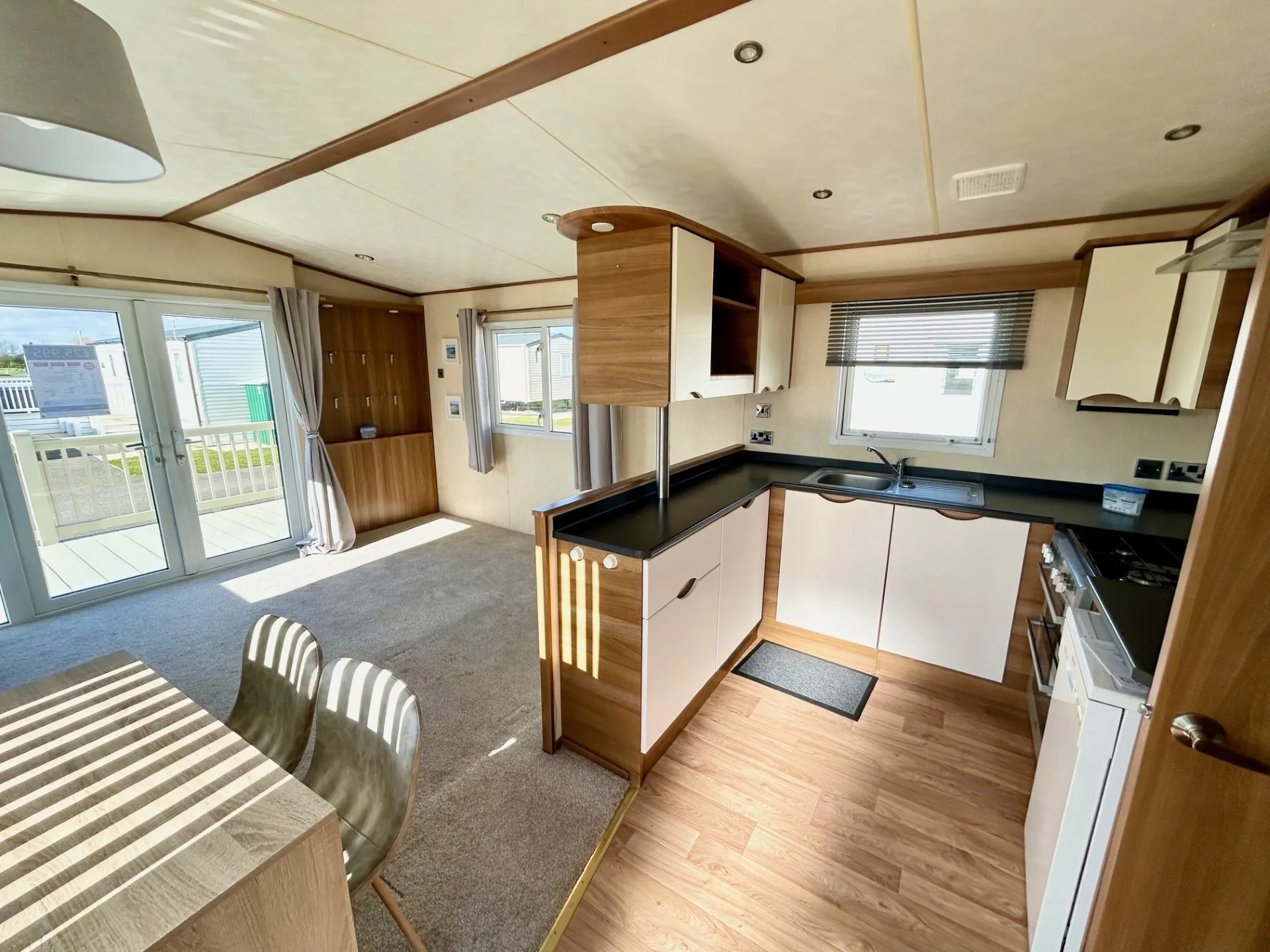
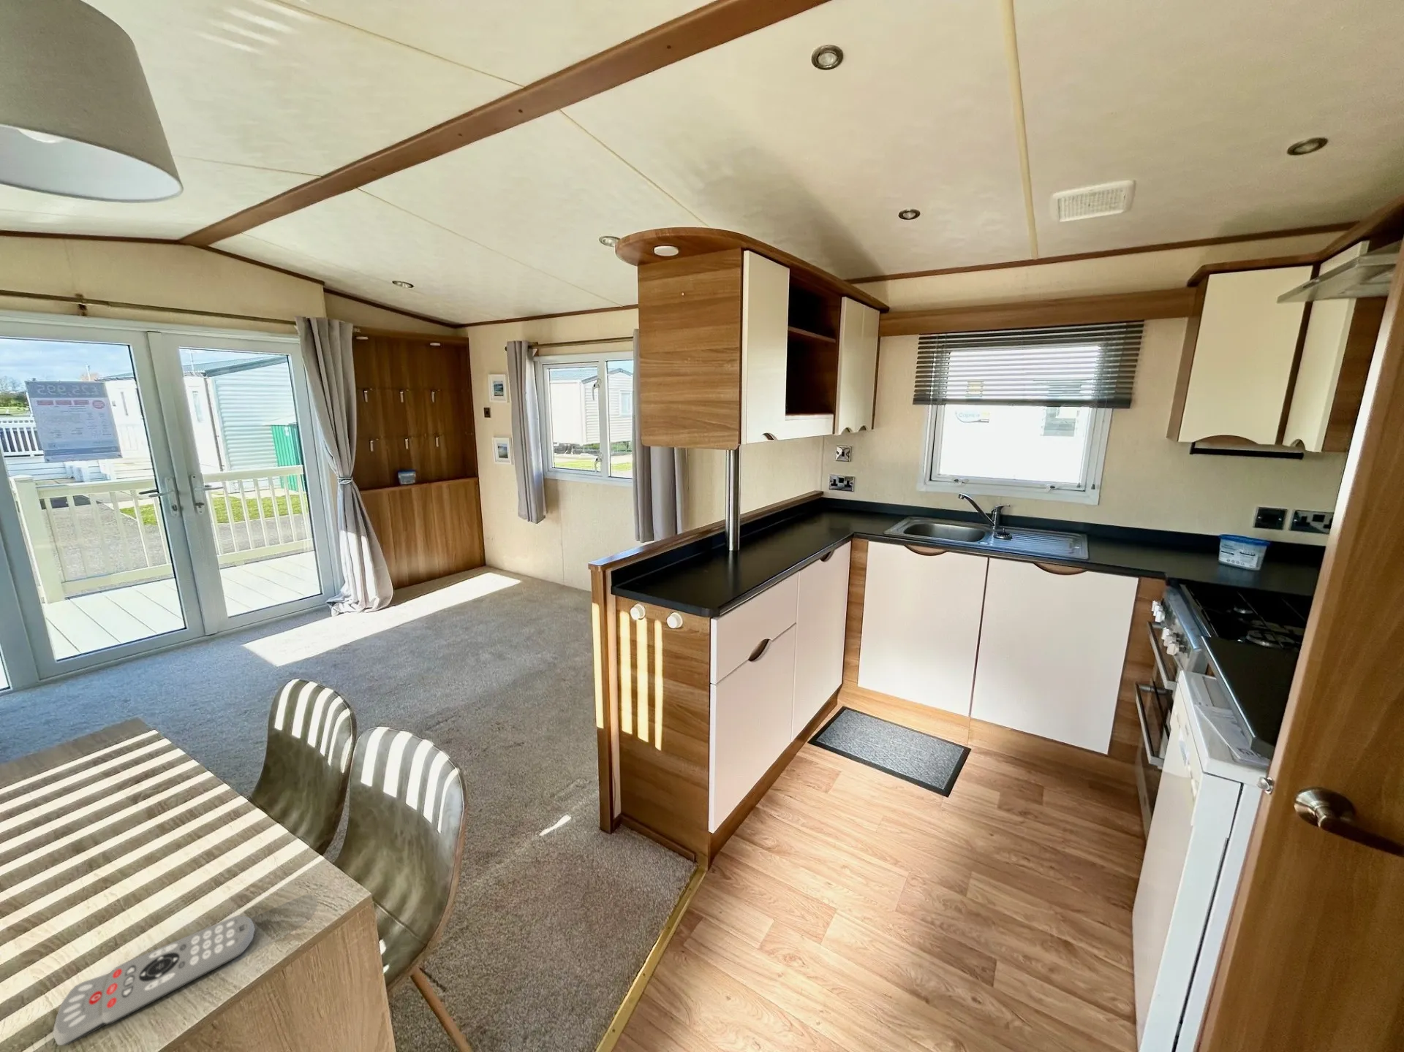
+ remote control [52,915,256,1046]
